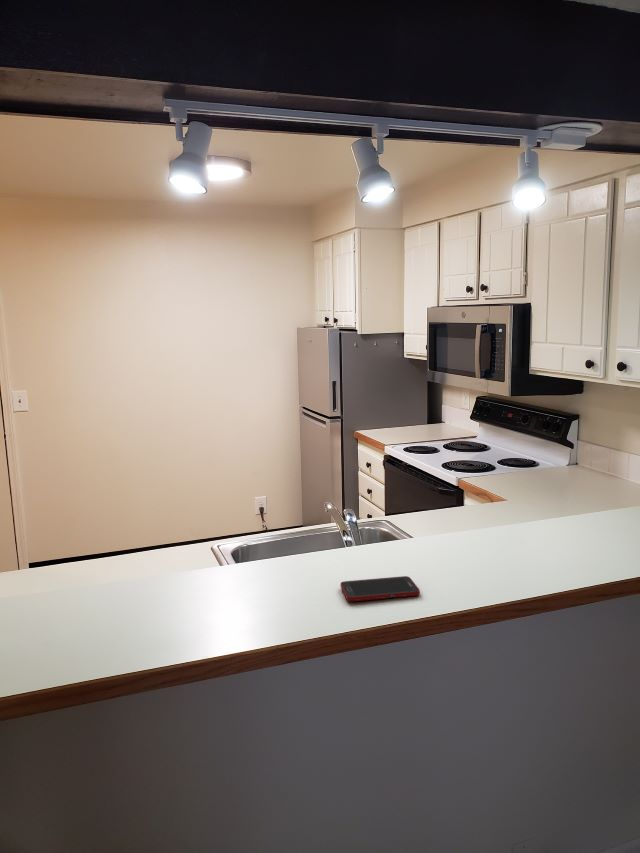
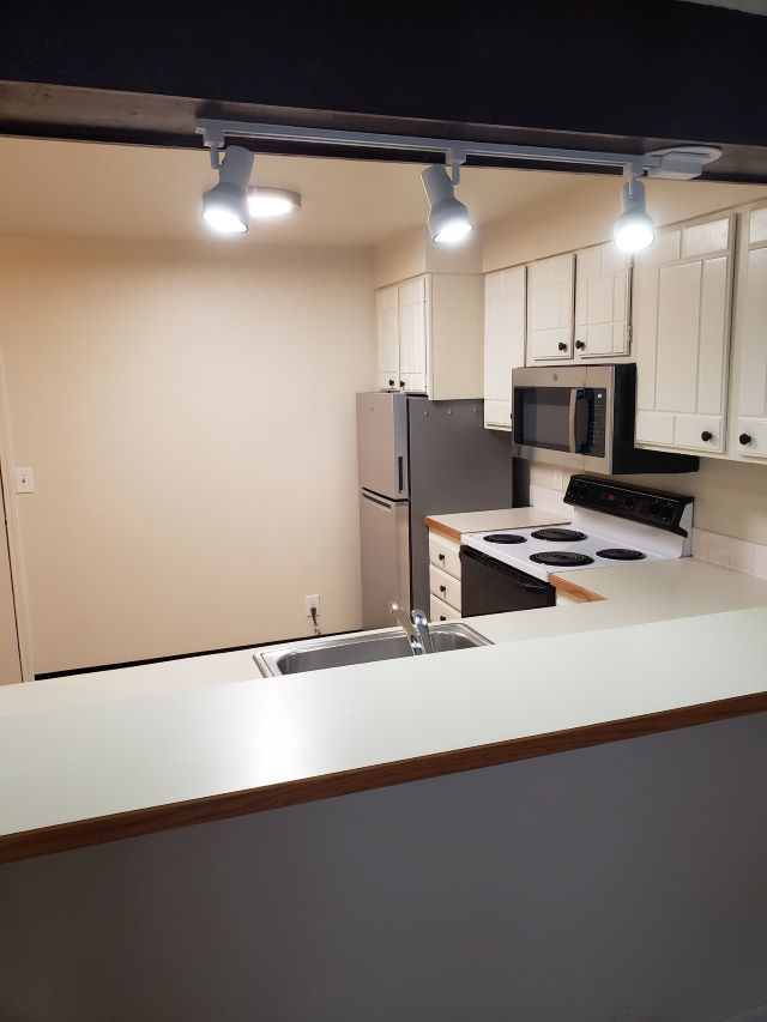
- cell phone [339,575,421,602]
